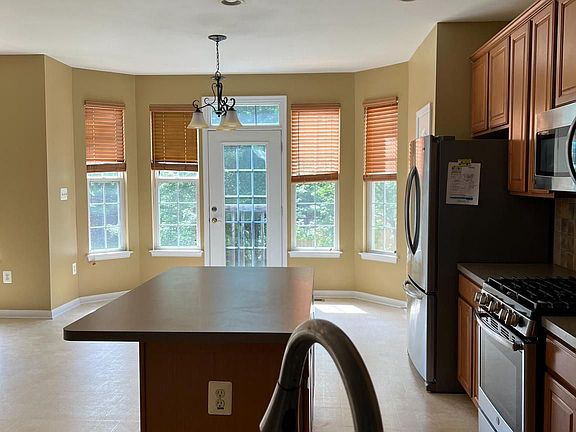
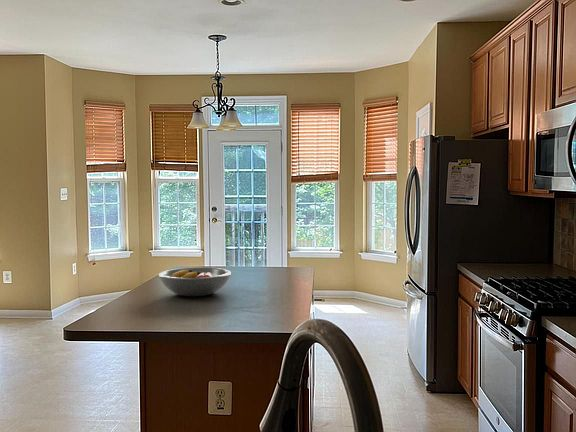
+ fruit bowl [157,267,232,297]
